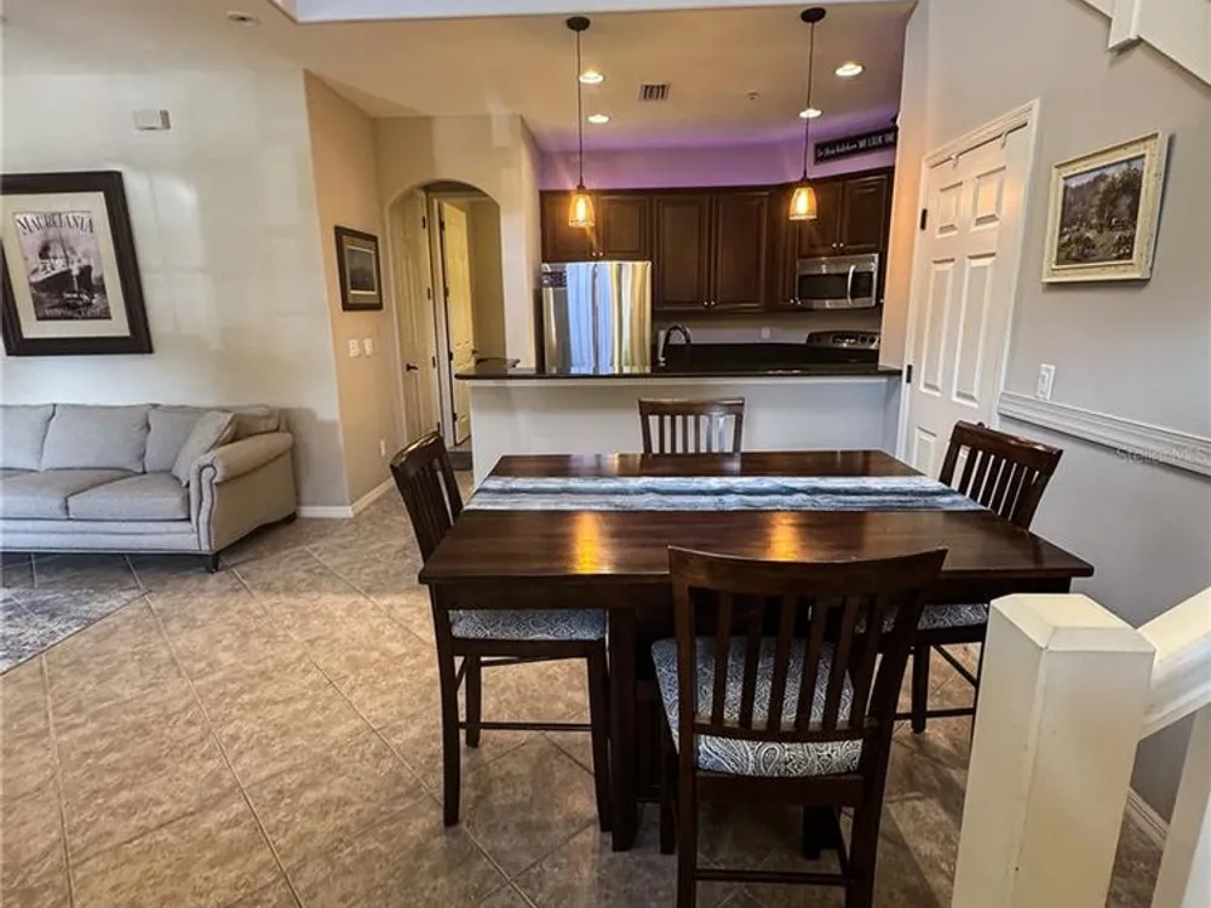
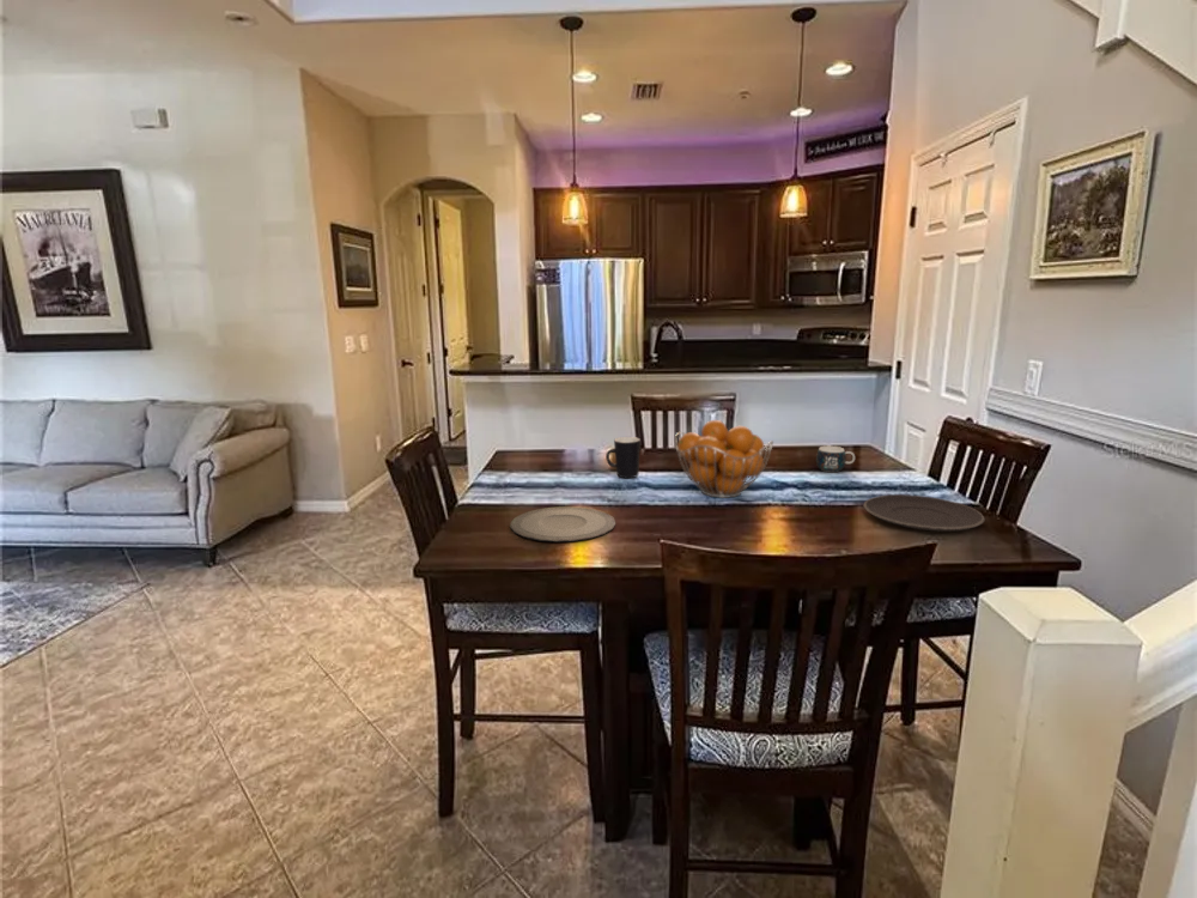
+ mug [815,445,856,473]
+ fruit basket [674,419,774,499]
+ plate [862,493,986,533]
+ mug [604,436,642,479]
+ plate [510,505,616,544]
